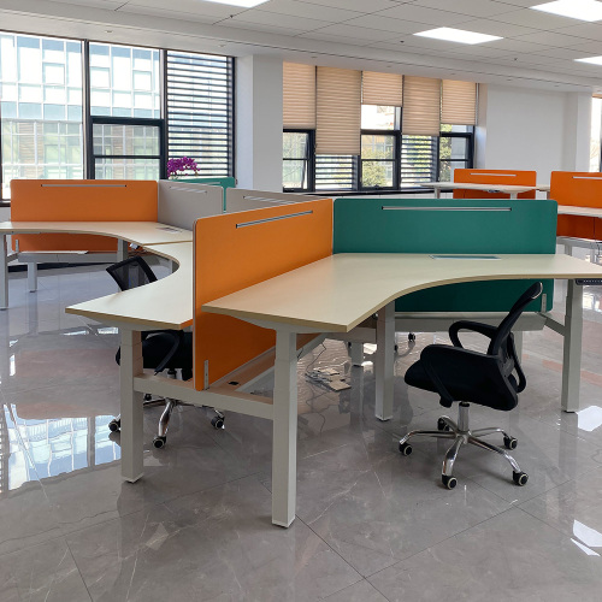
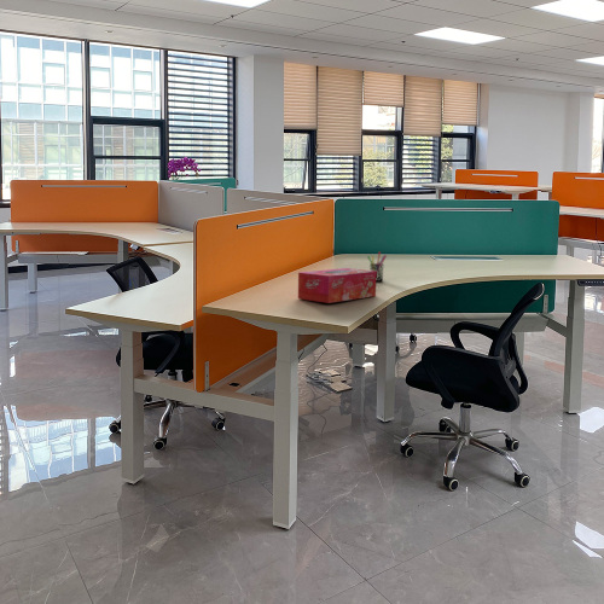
+ tissue box [297,267,377,304]
+ pen holder [366,251,388,283]
